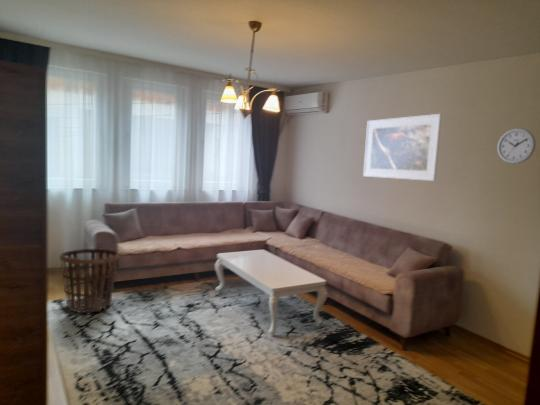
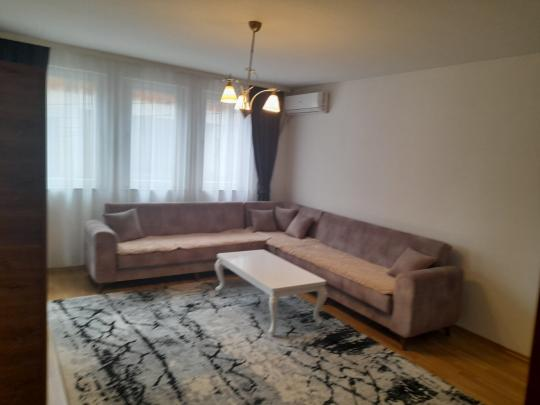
- basket [59,248,120,314]
- wall clock [496,127,537,165]
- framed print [362,113,443,182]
